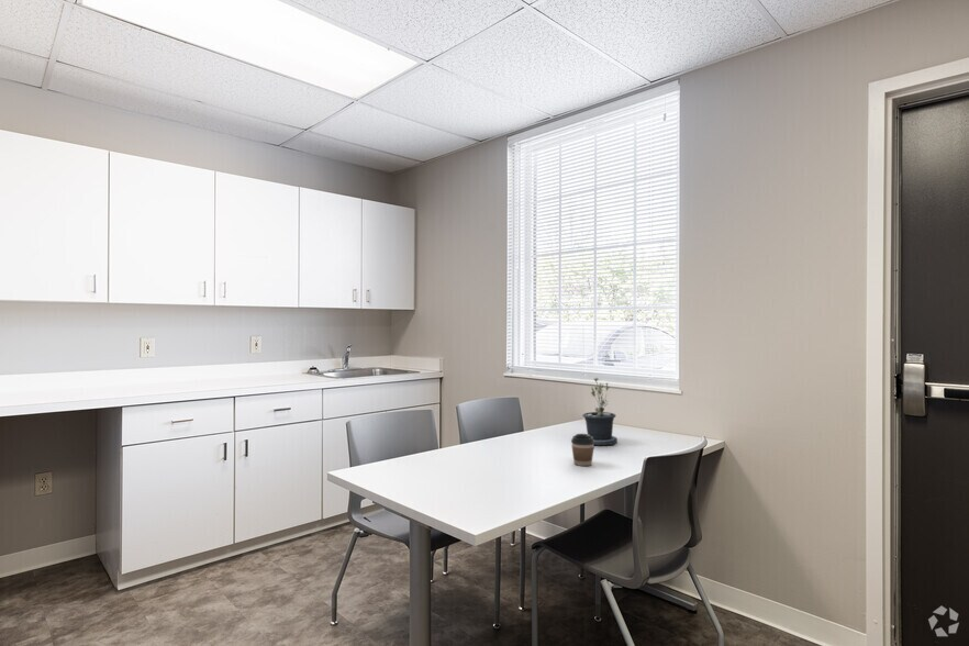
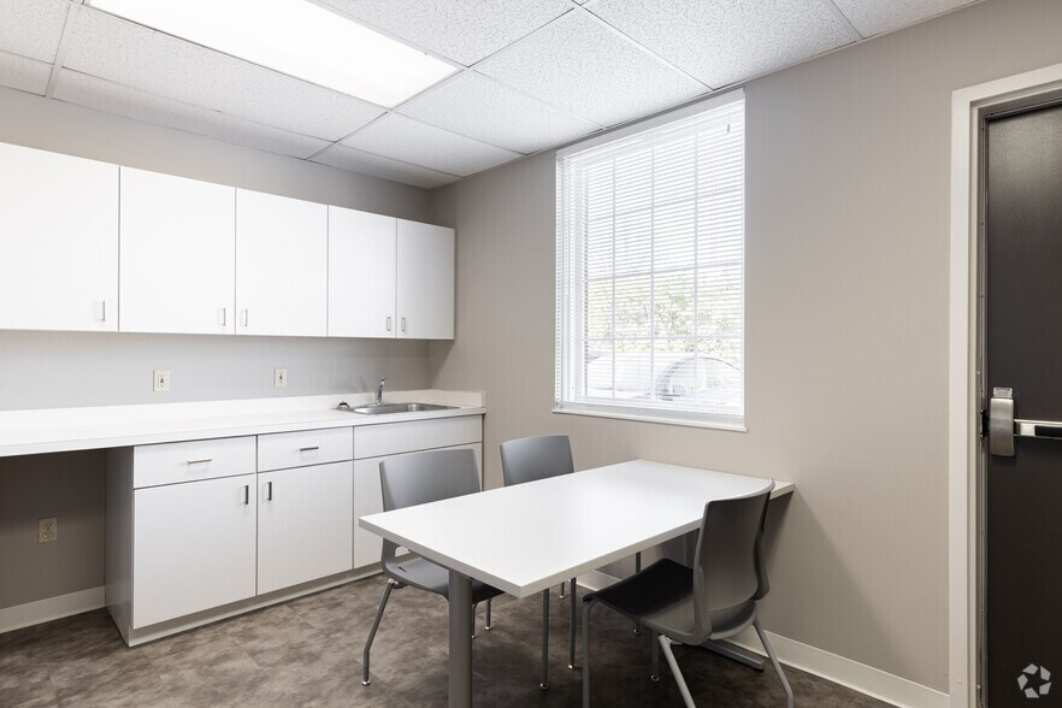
- potted plant [581,376,619,446]
- coffee cup [570,433,595,467]
